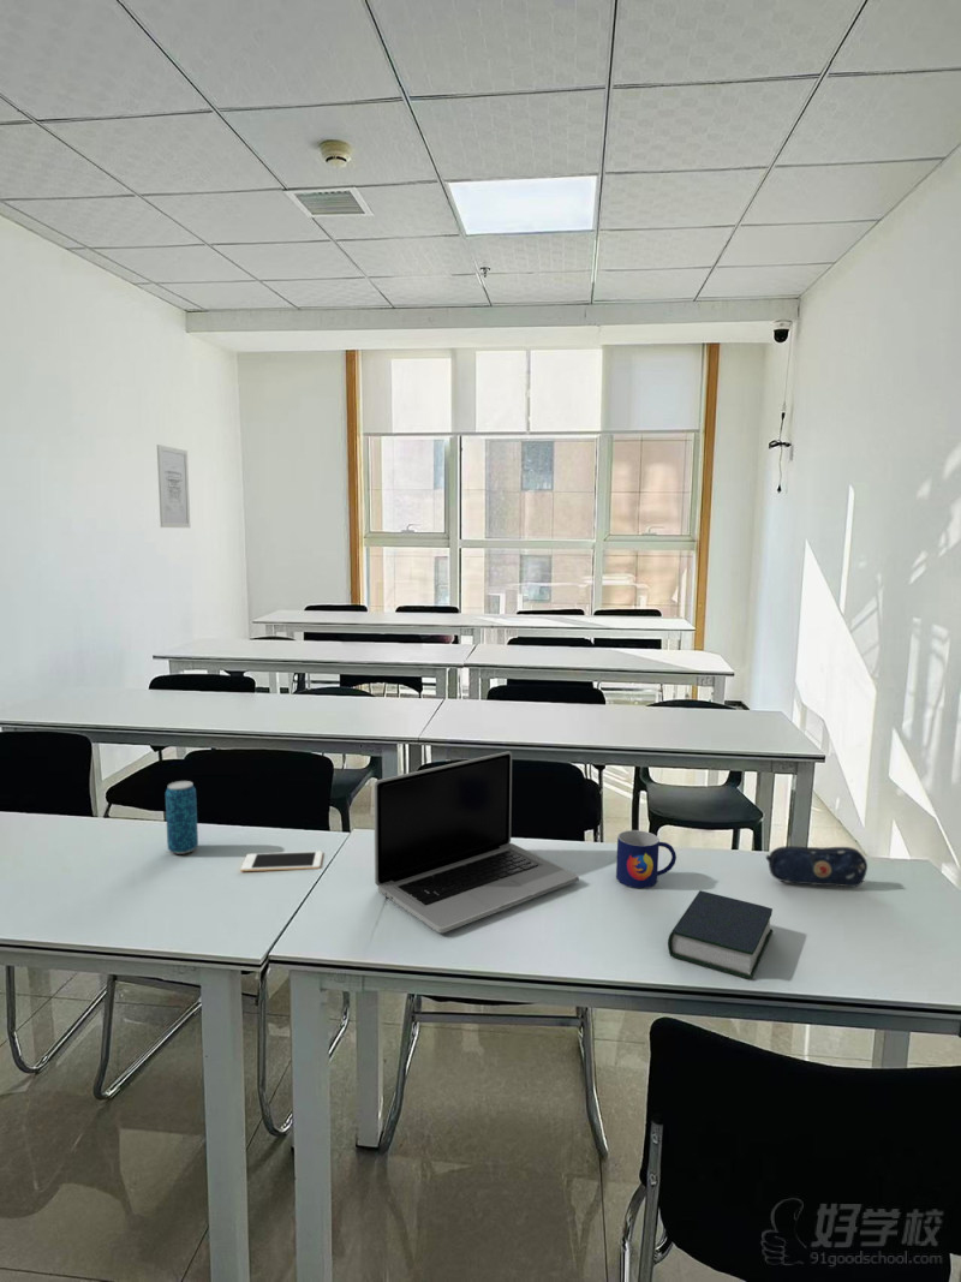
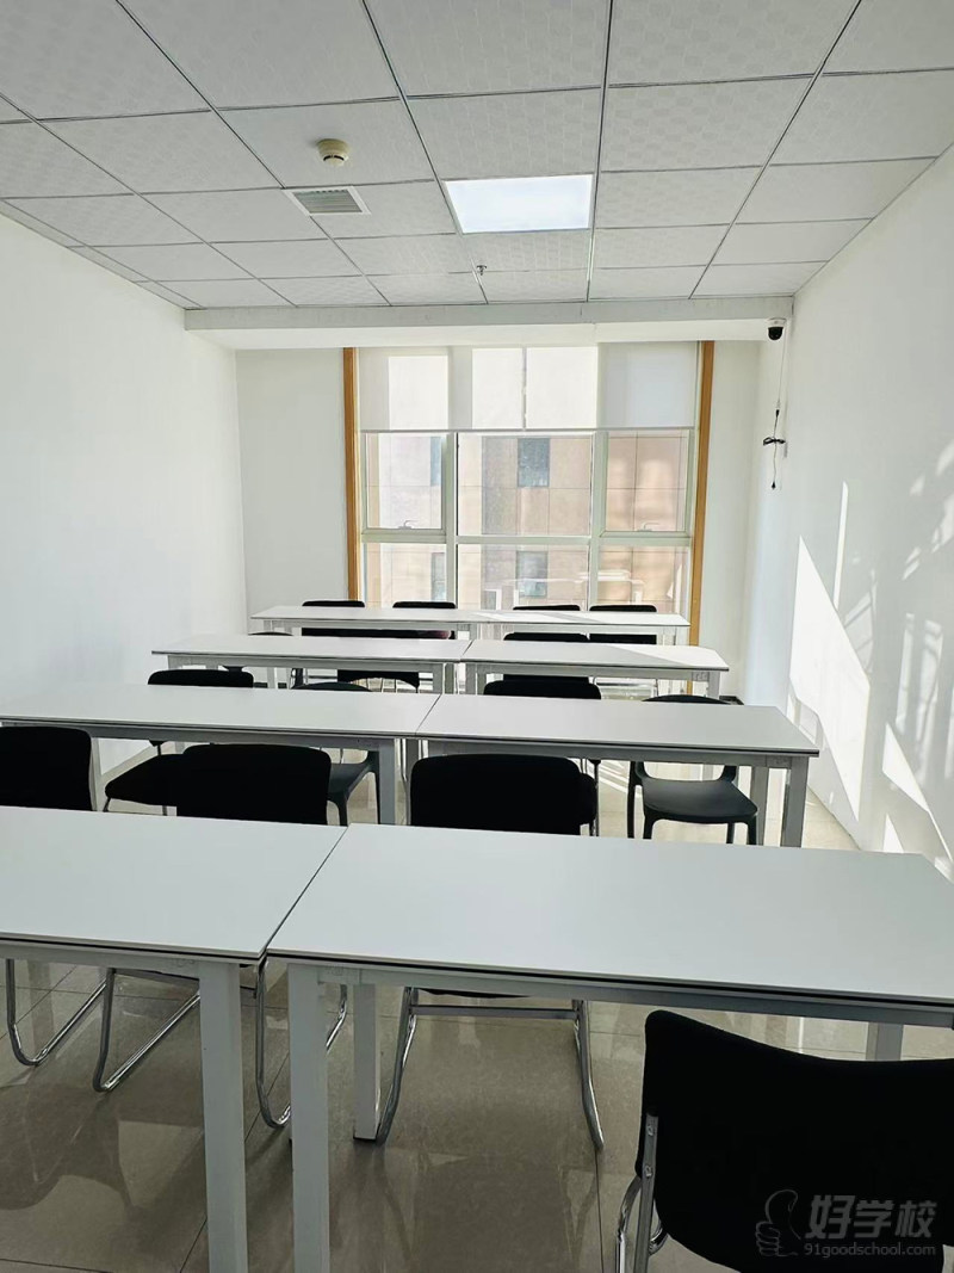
- cell phone [240,851,323,872]
- wall art [156,443,191,529]
- beverage can [165,780,199,855]
- laptop [372,750,580,934]
- book [667,889,775,980]
- pencil case [765,845,869,888]
- mug [615,829,678,889]
